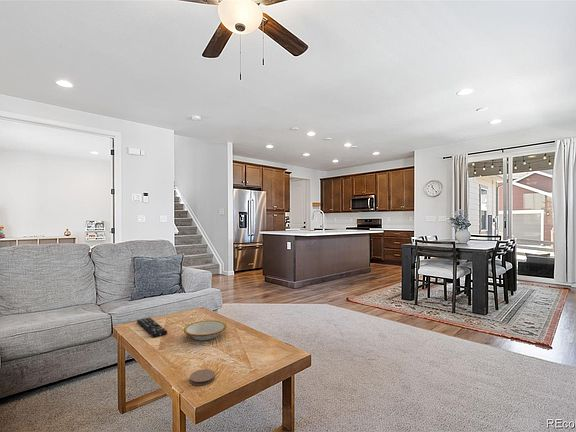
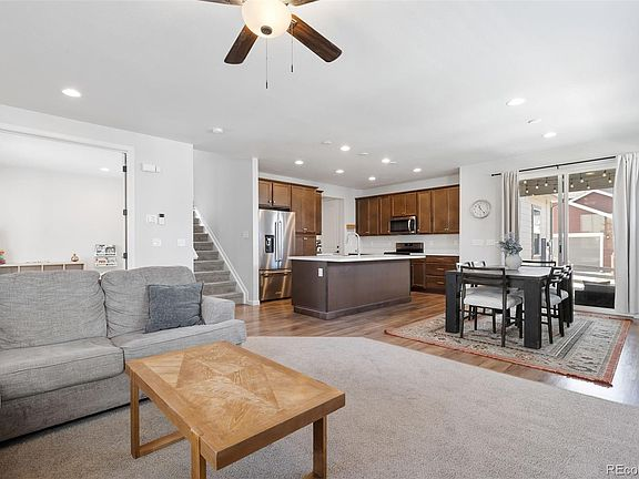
- bowl [183,319,228,342]
- remote control [136,317,168,338]
- coaster [189,368,216,386]
